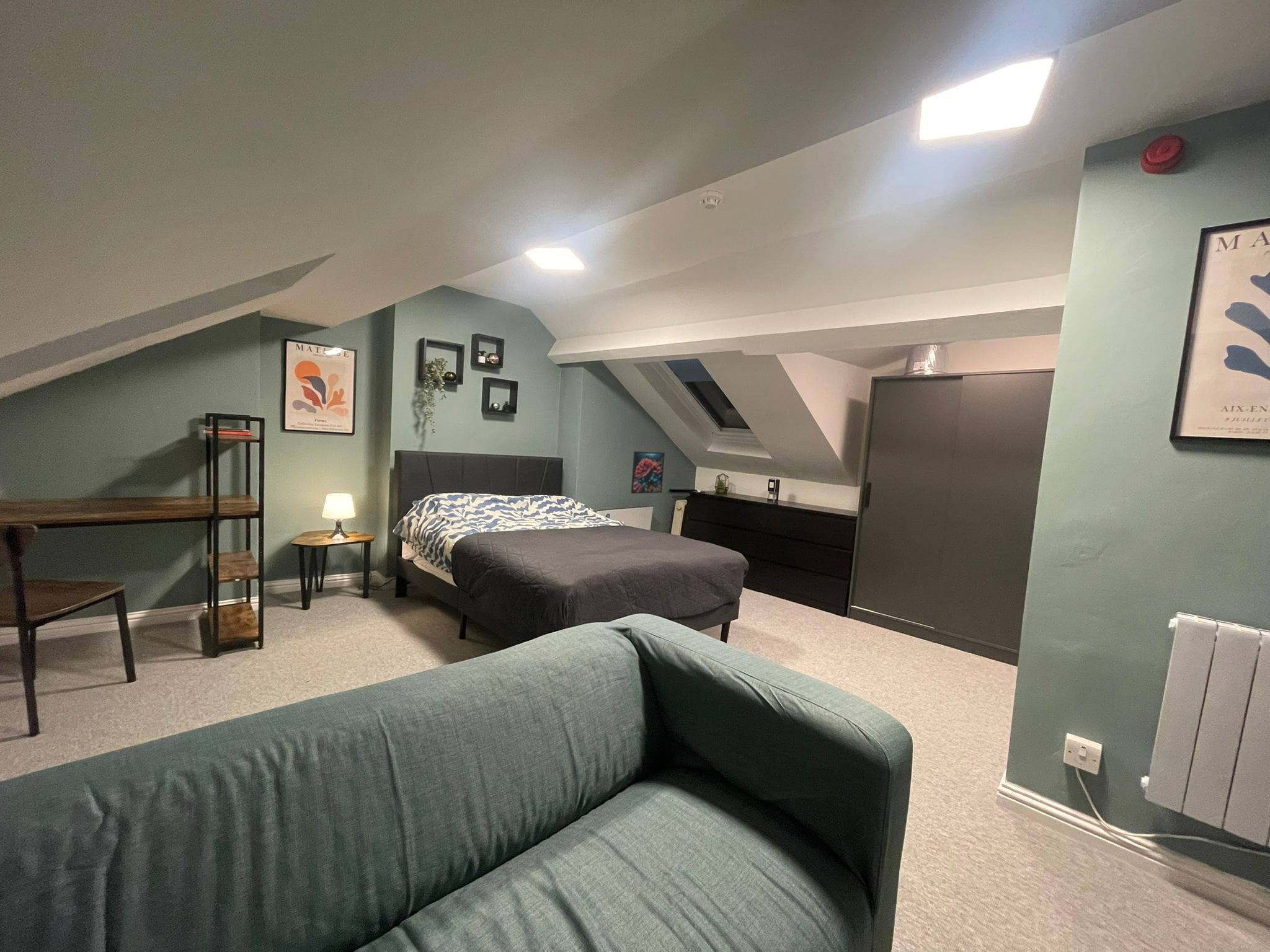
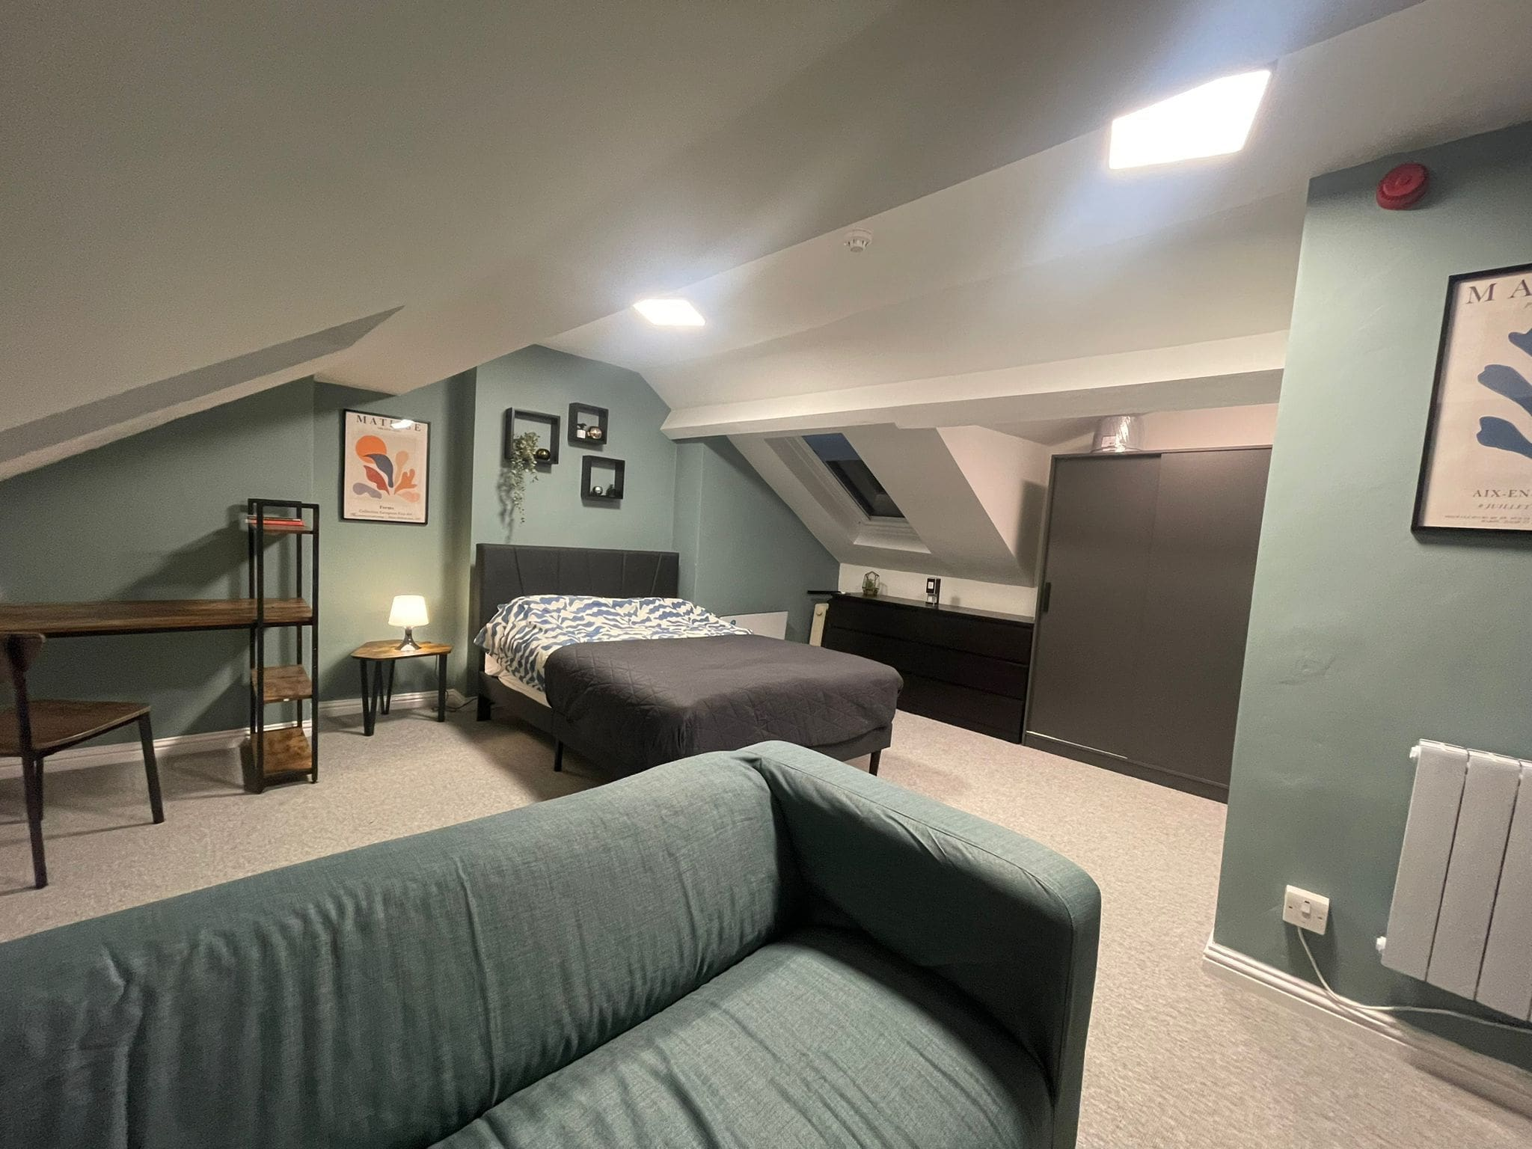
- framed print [630,451,665,495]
